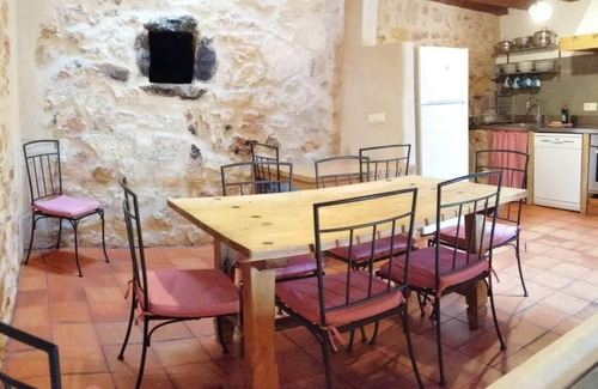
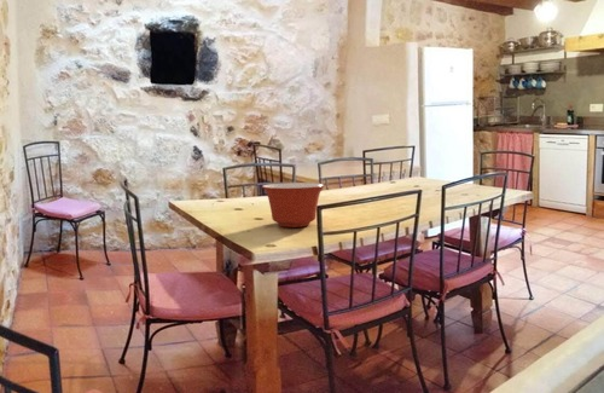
+ mixing bowl [261,181,326,229]
